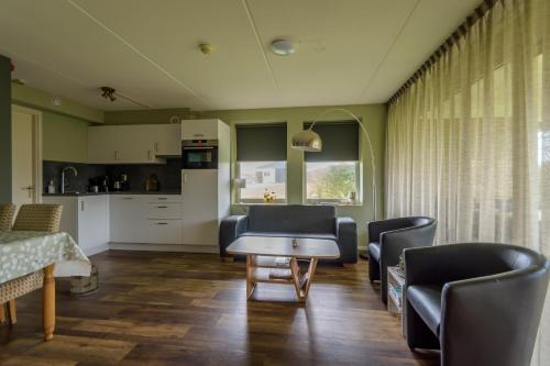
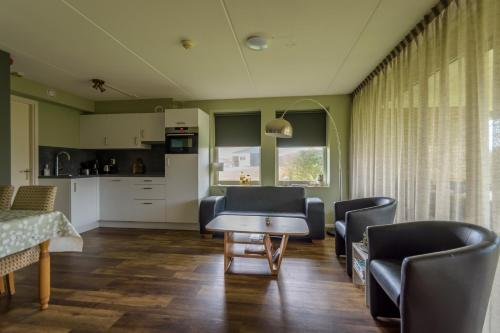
- basket [69,264,101,298]
